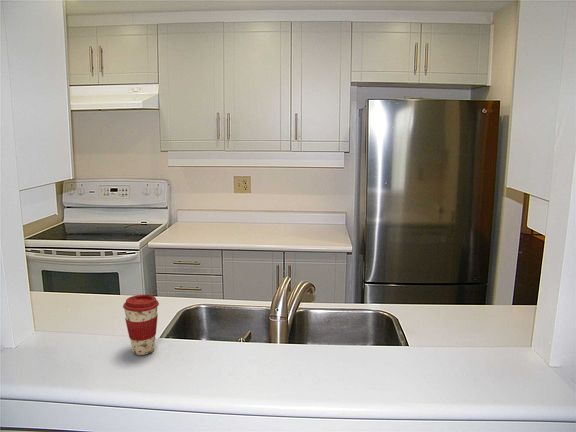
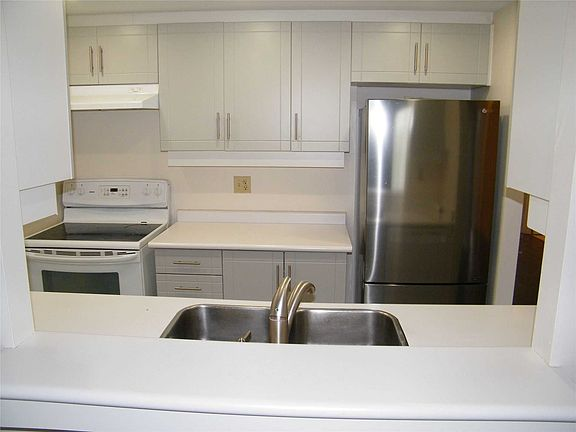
- coffee cup [122,294,160,356]
